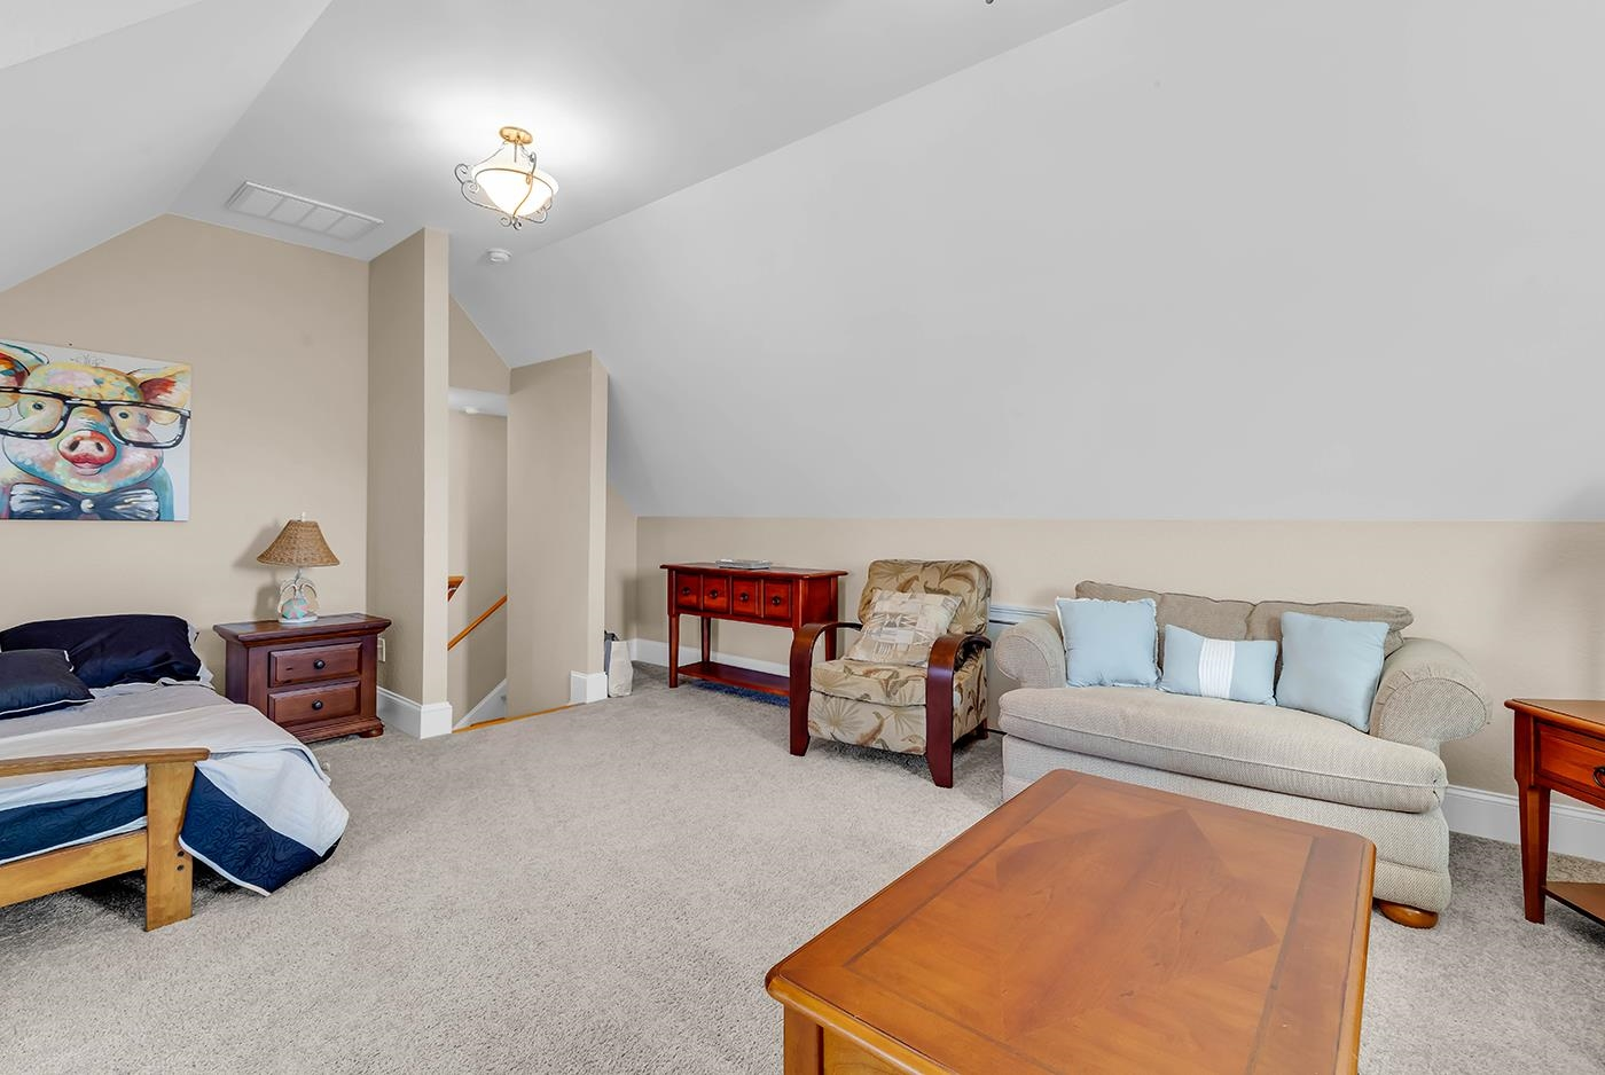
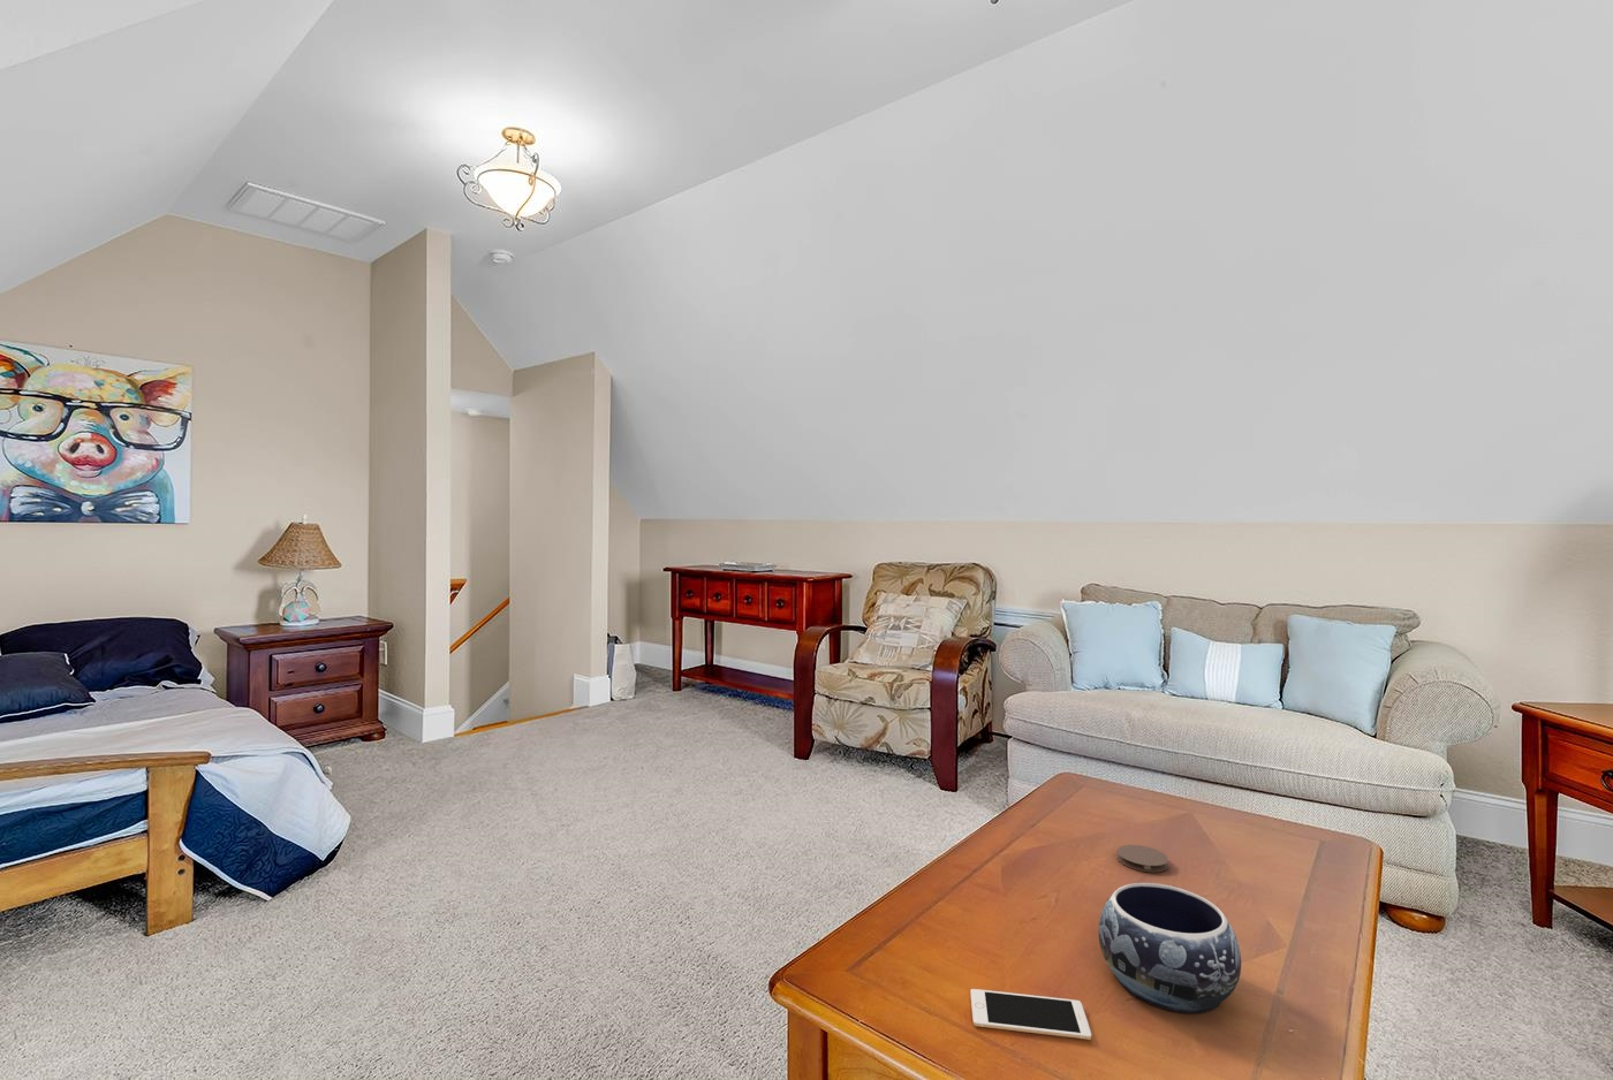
+ cell phone [969,988,1092,1041]
+ decorative bowl [1097,882,1242,1015]
+ coaster [1116,844,1169,873]
